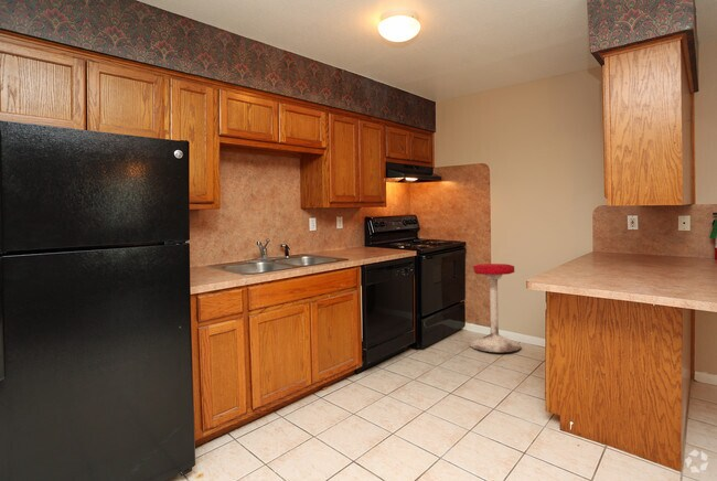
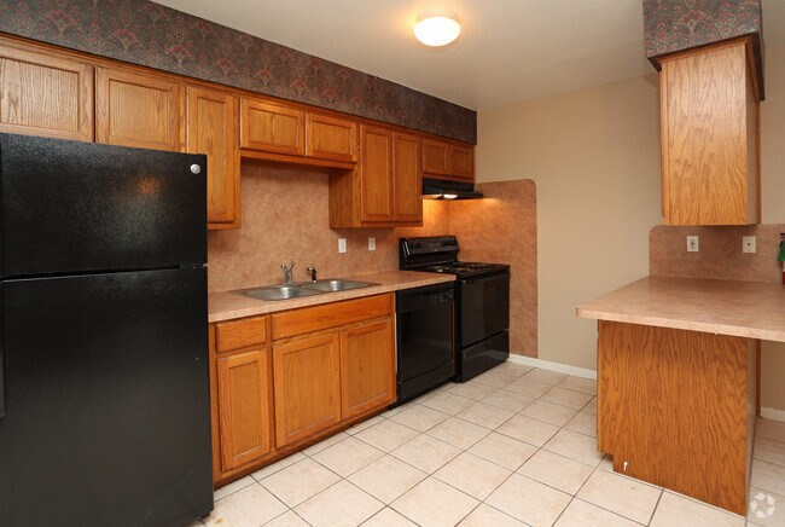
- stool [468,263,522,353]
